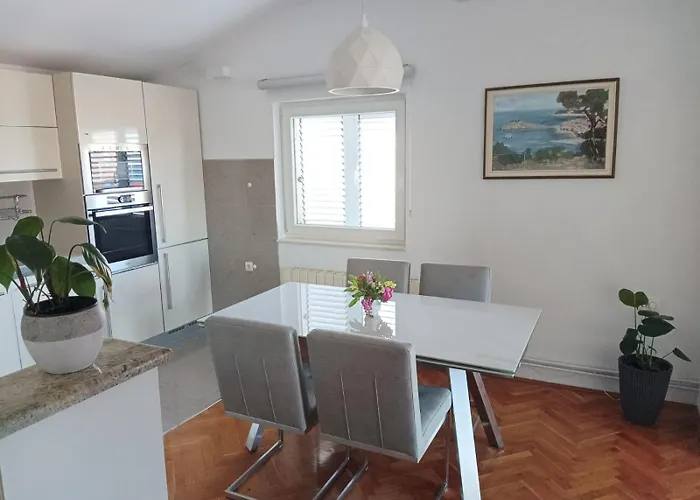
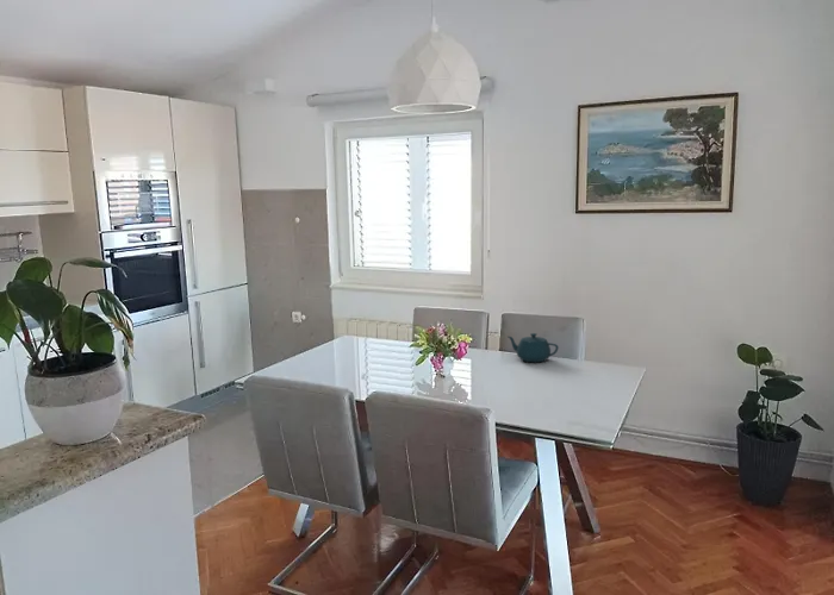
+ teapot [508,332,560,363]
